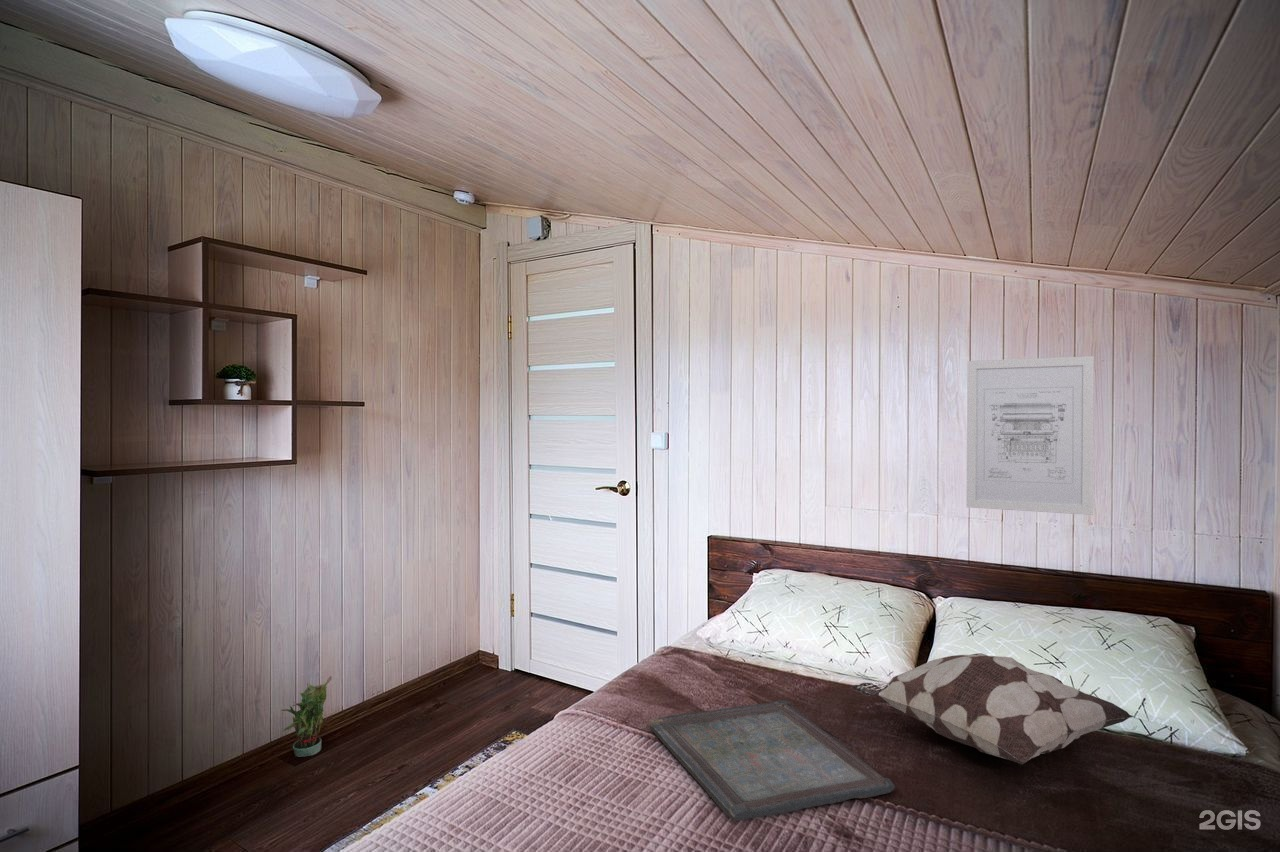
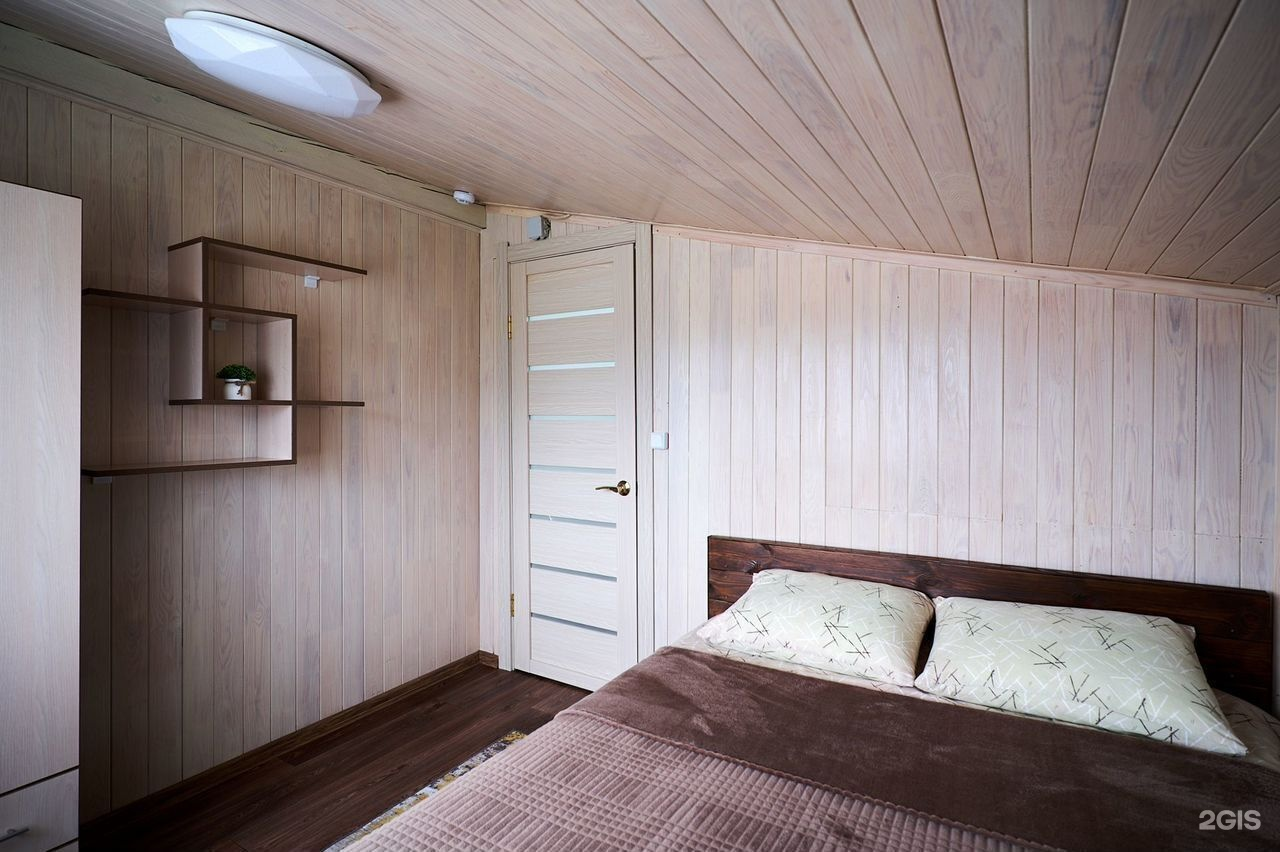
- decorative pillow [850,652,1135,766]
- wall art [965,355,1095,516]
- serving tray [647,699,896,822]
- potted plant [280,675,332,758]
